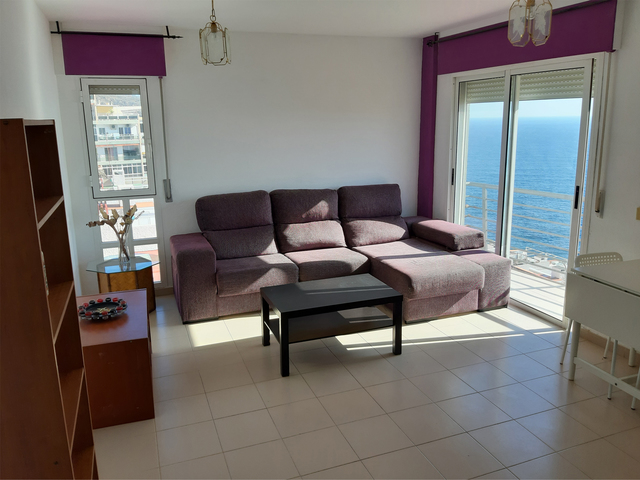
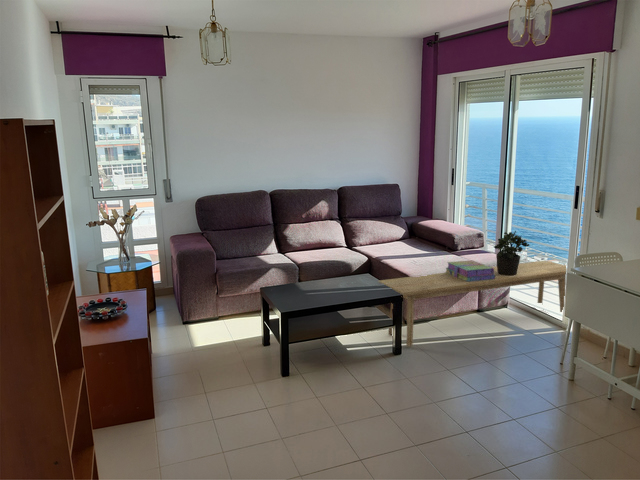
+ stack of books [445,259,496,282]
+ bench [377,260,567,348]
+ potted plant [493,230,530,276]
